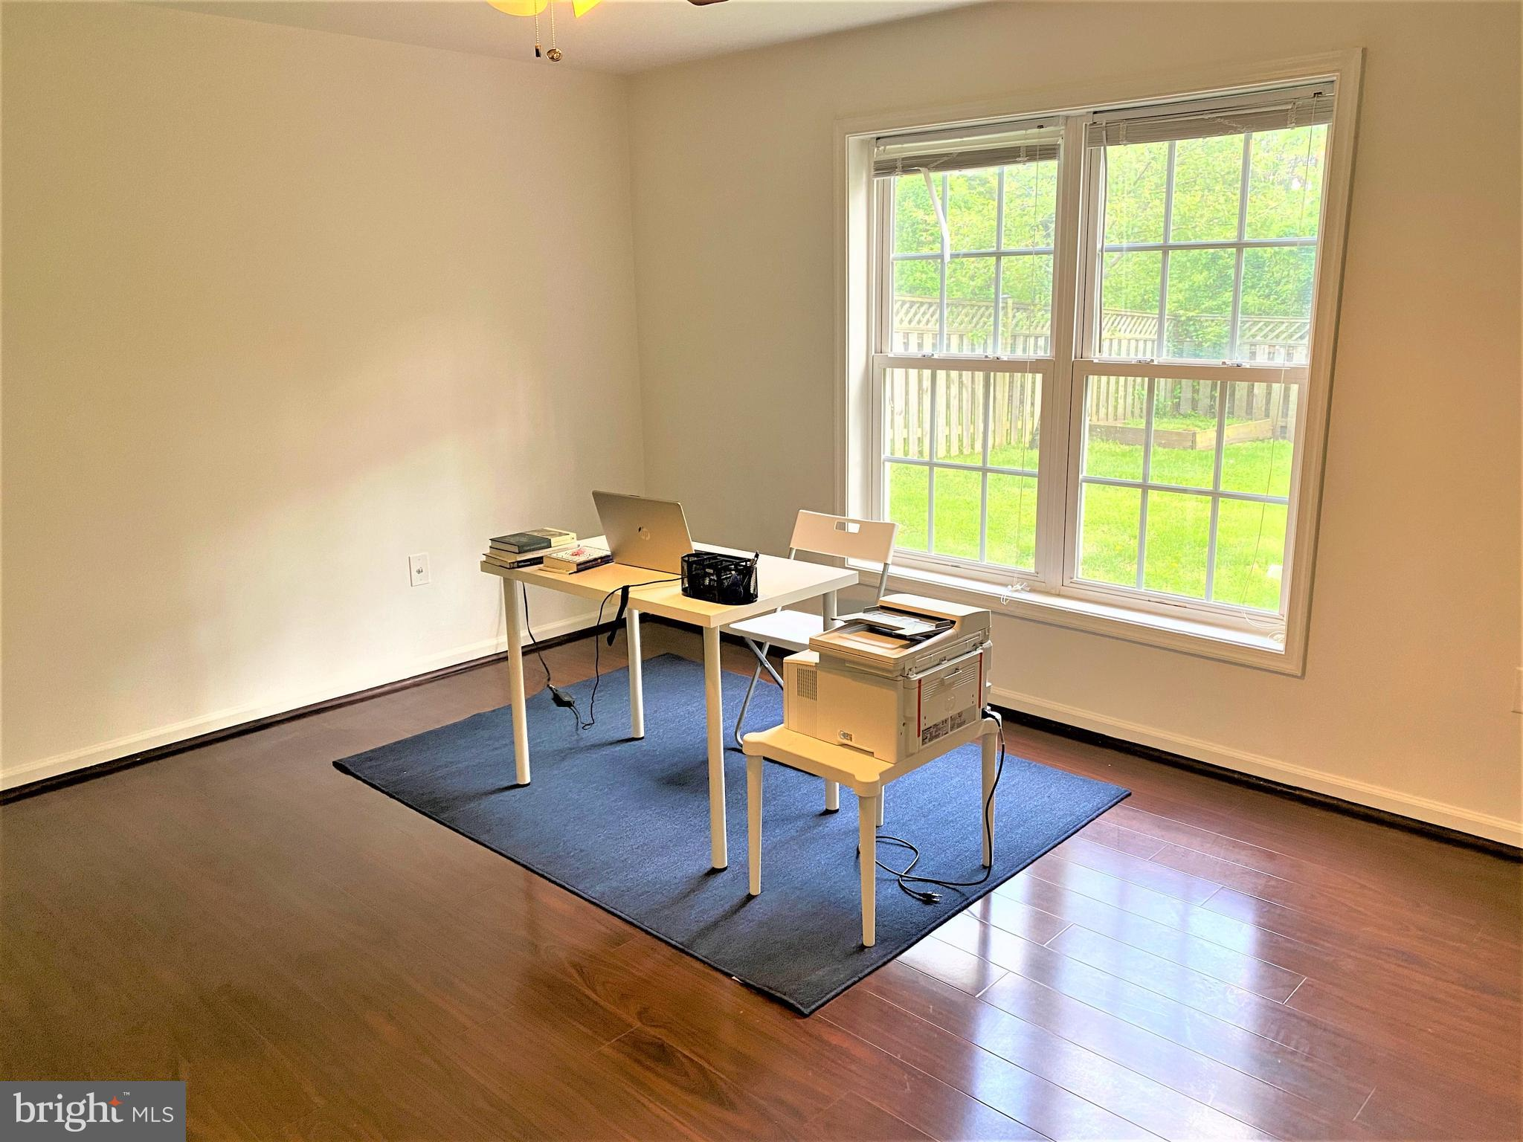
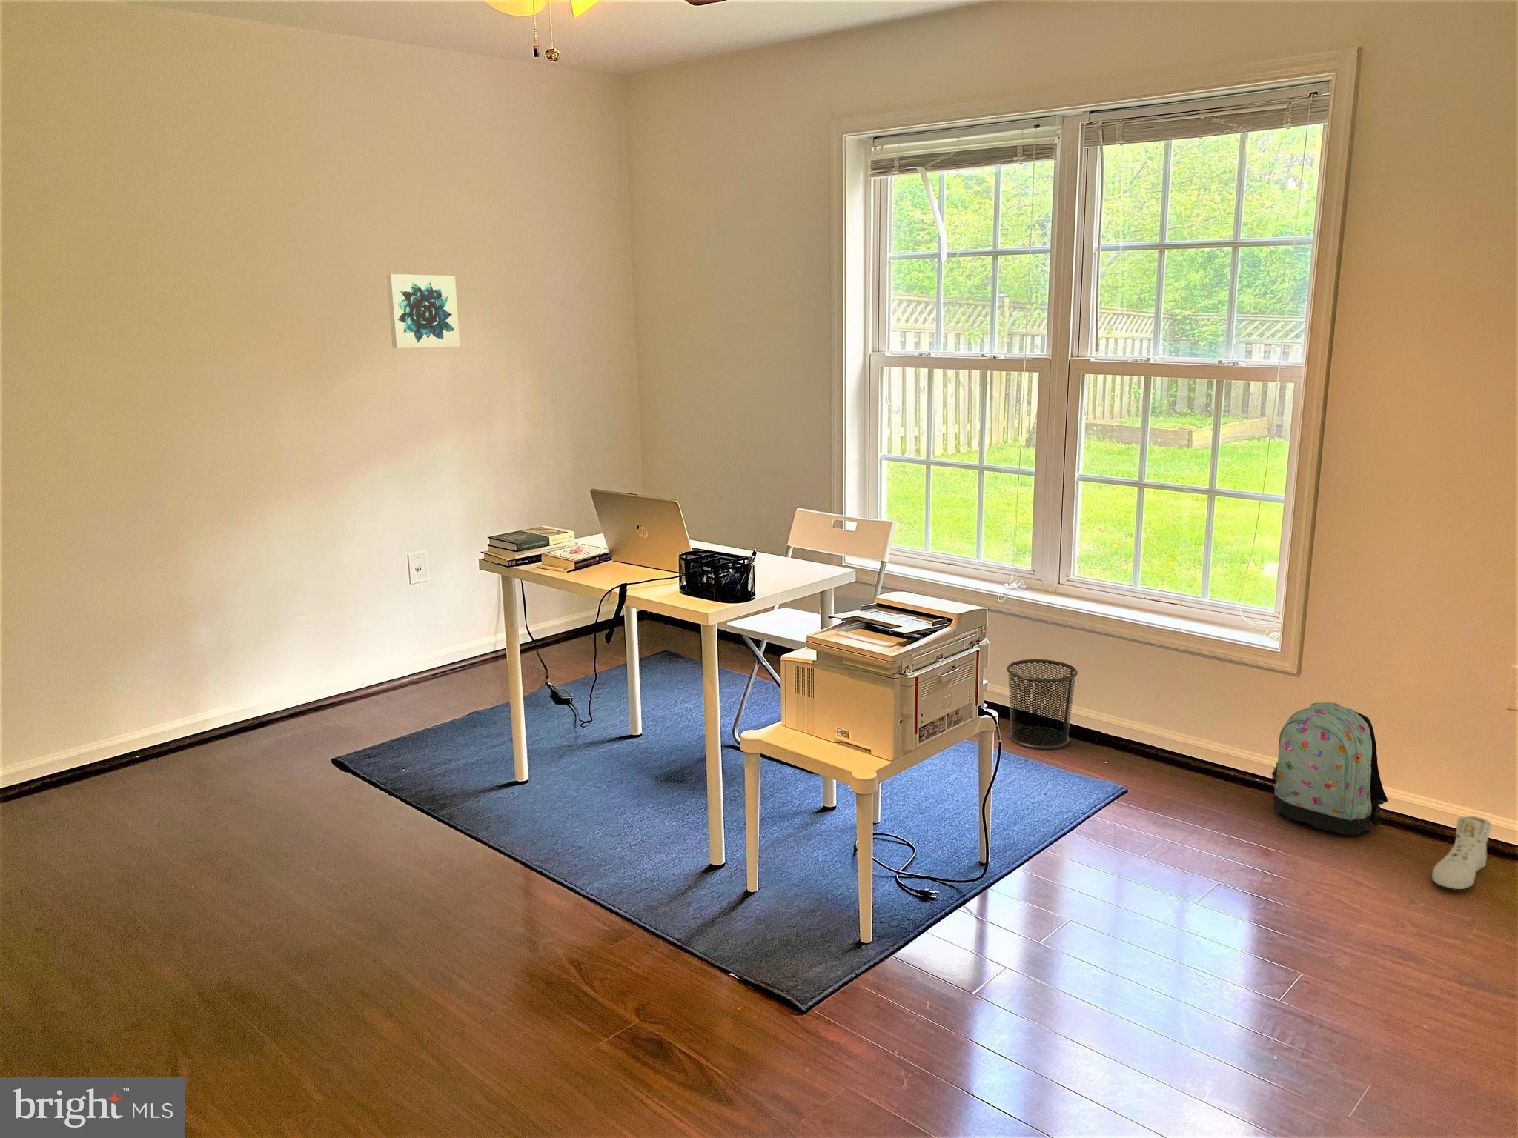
+ waste bin [1005,659,1078,750]
+ backpack [1272,702,1388,836]
+ wall art [386,274,460,349]
+ sneaker [1431,815,1492,889]
